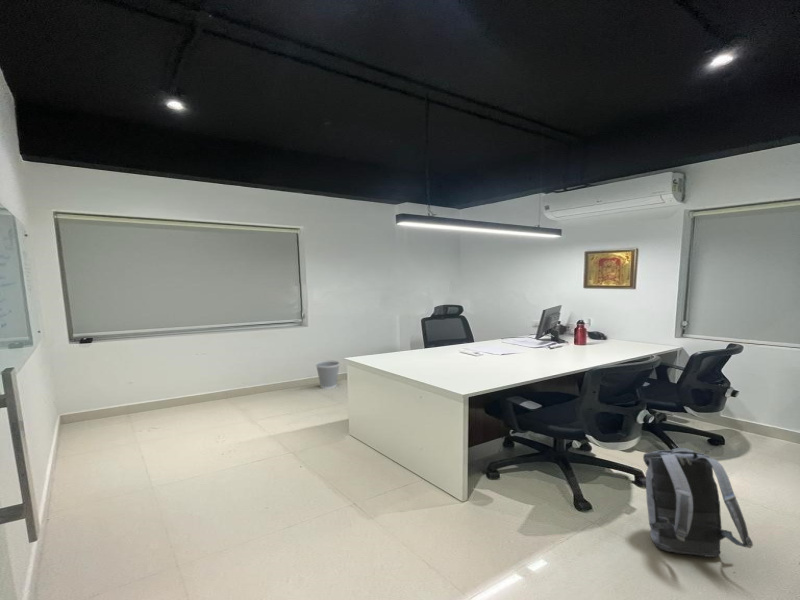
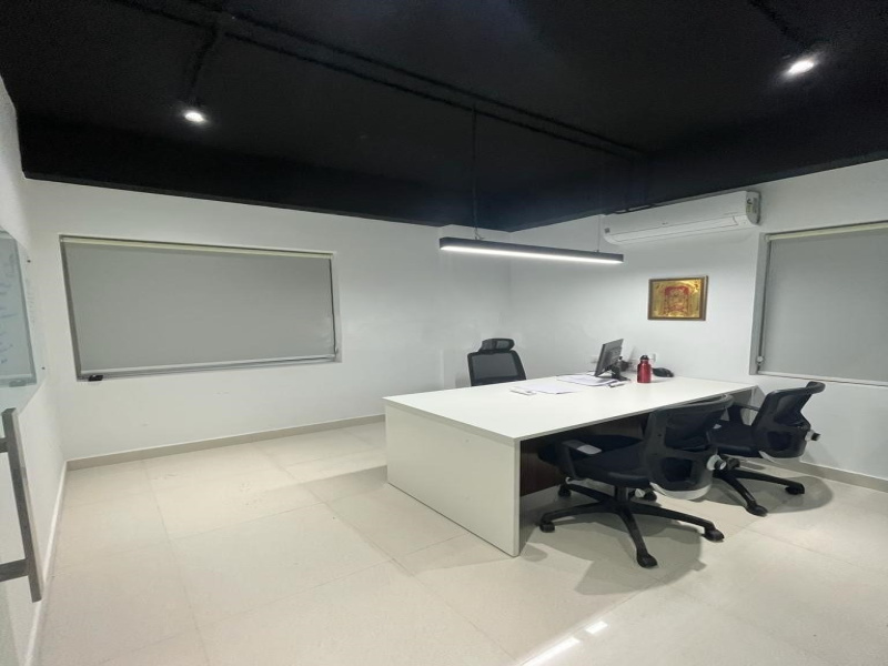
- wastebasket [315,359,341,390]
- backpack [642,447,754,558]
